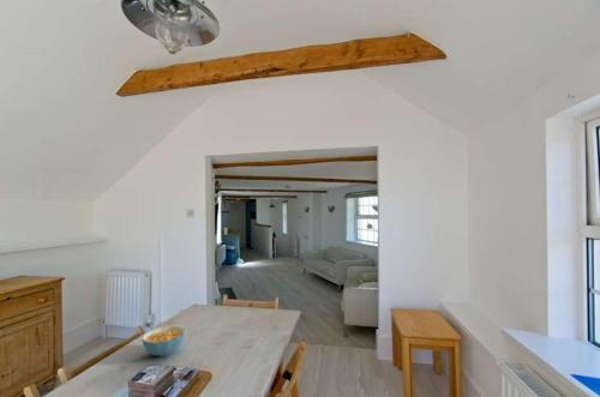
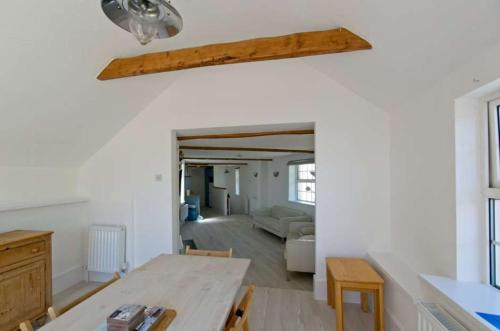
- cereal bowl [142,325,185,357]
